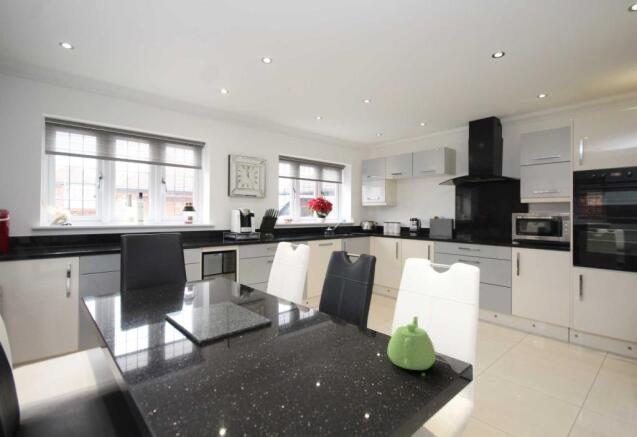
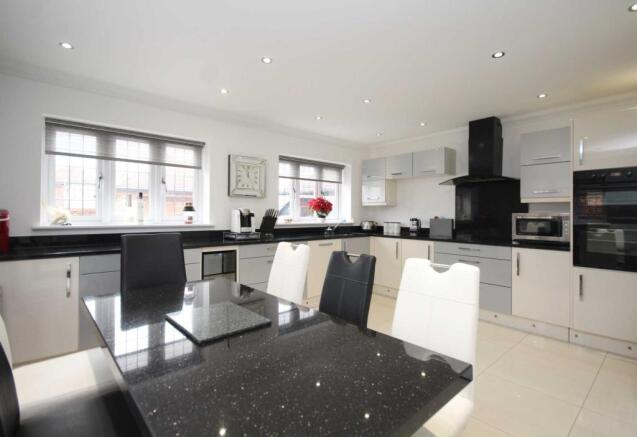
- teapot [387,315,437,371]
